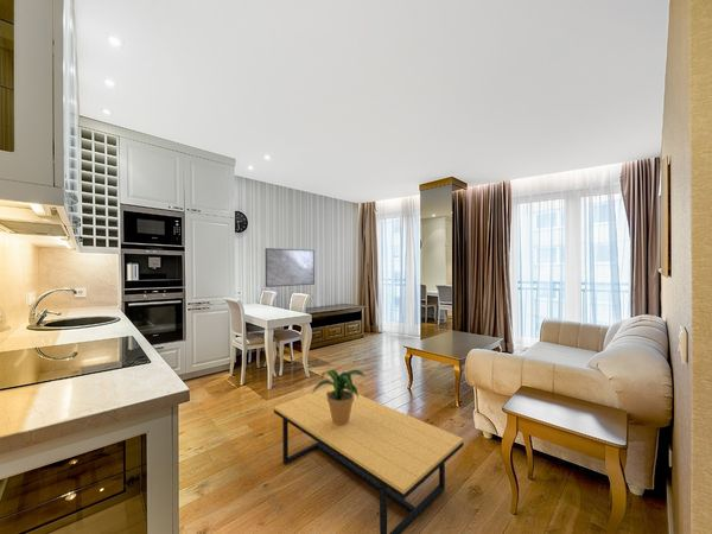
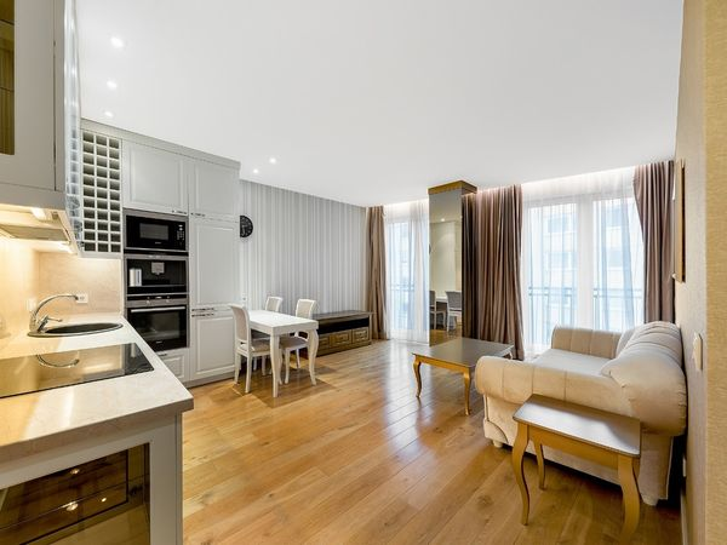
- potted plant [312,369,369,425]
- coffee table [273,384,464,534]
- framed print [265,247,316,288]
